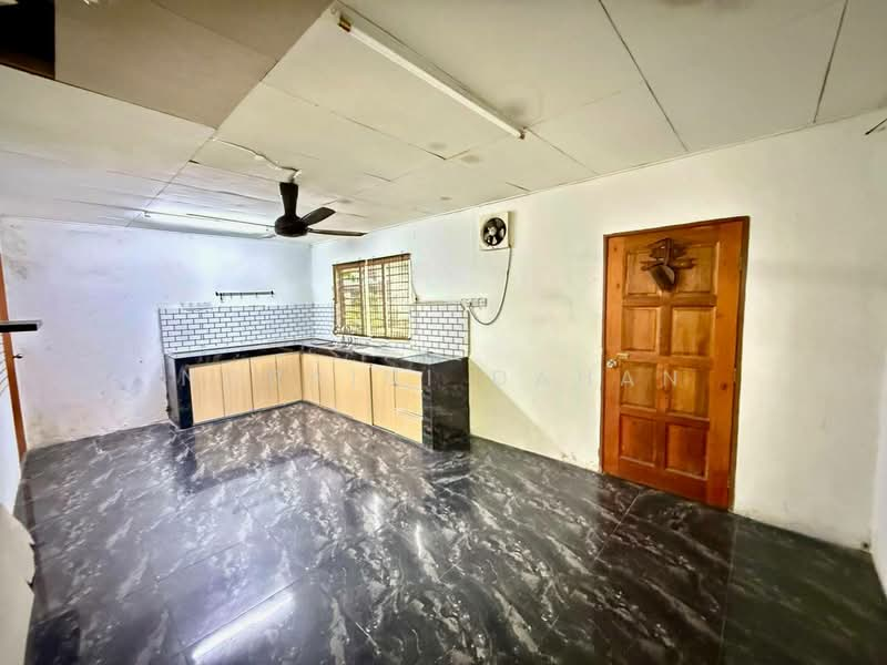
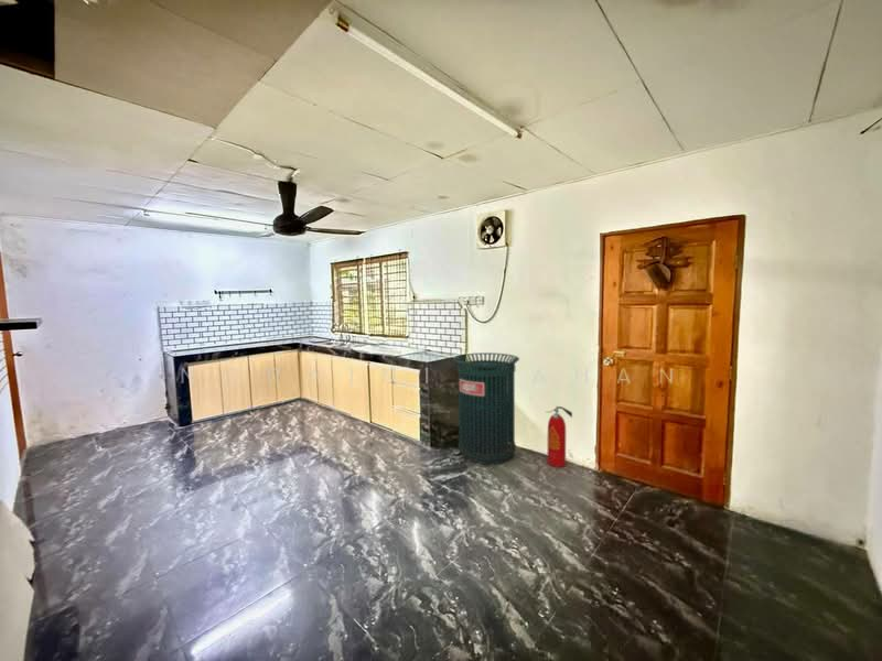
+ fire extinguisher [544,405,573,468]
+ trash can [452,351,520,465]
